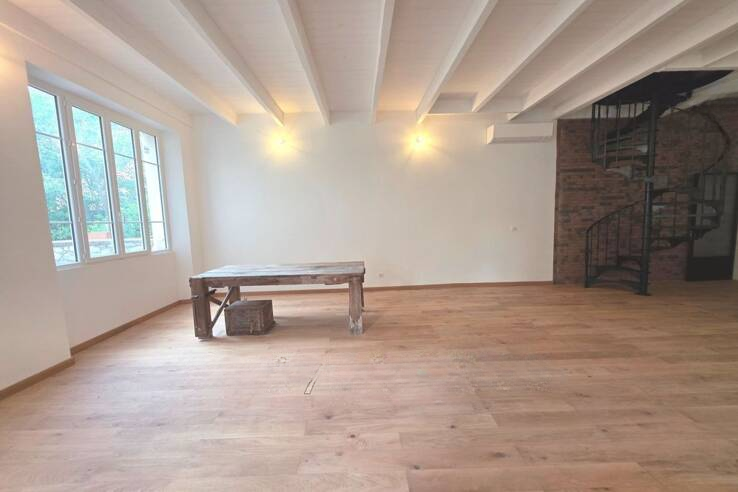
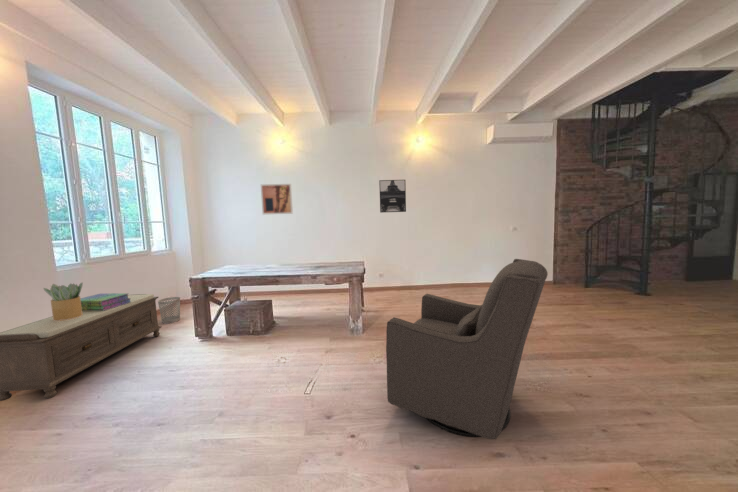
+ wall art [378,179,407,214]
+ chair [385,258,549,440]
+ potted plant [42,281,84,321]
+ wastebasket [157,296,181,325]
+ stack of books [80,292,131,311]
+ bench [0,293,163,402]
+ wall art [260,183,294,216]
